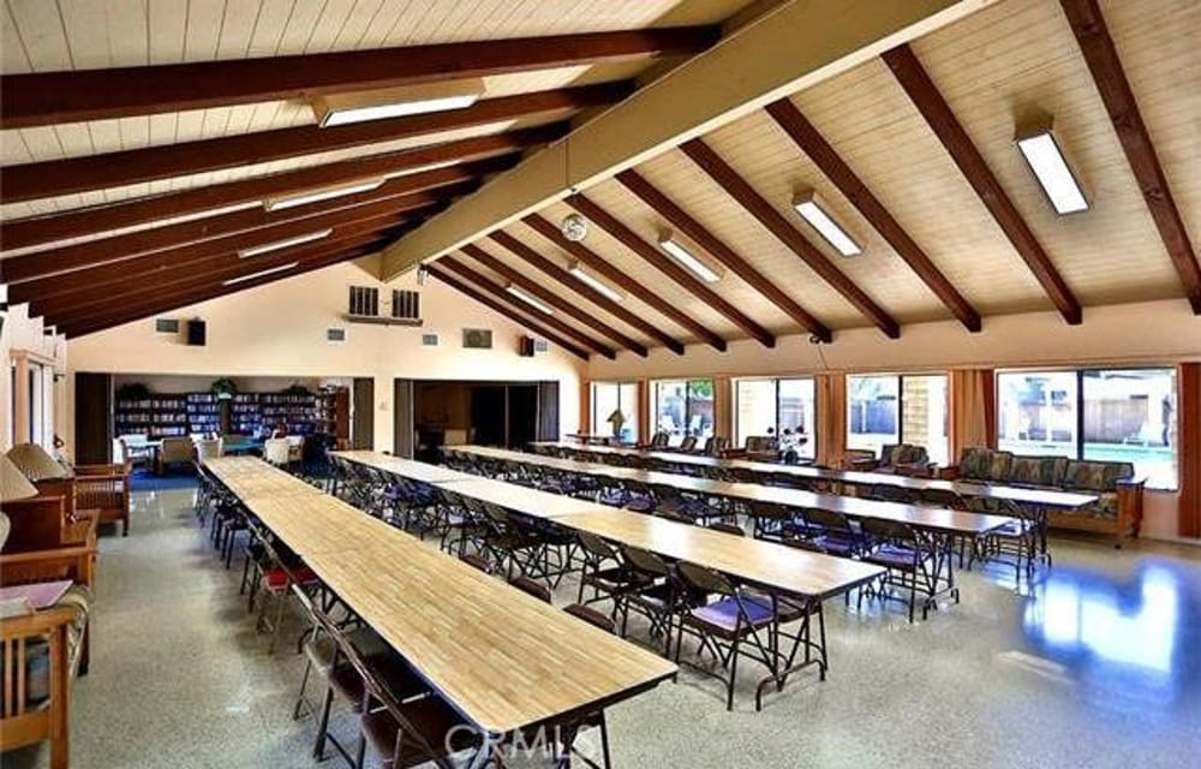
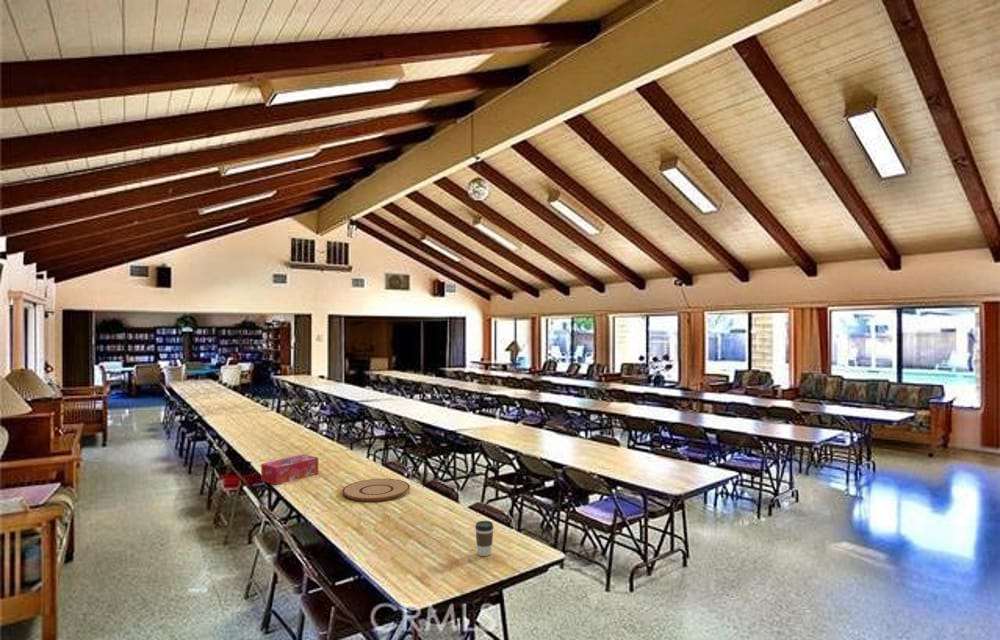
+ tissue box [260,453,319,486]
+ plate [341,478,411,502]
+ coffee cup [474,520,495,557]
